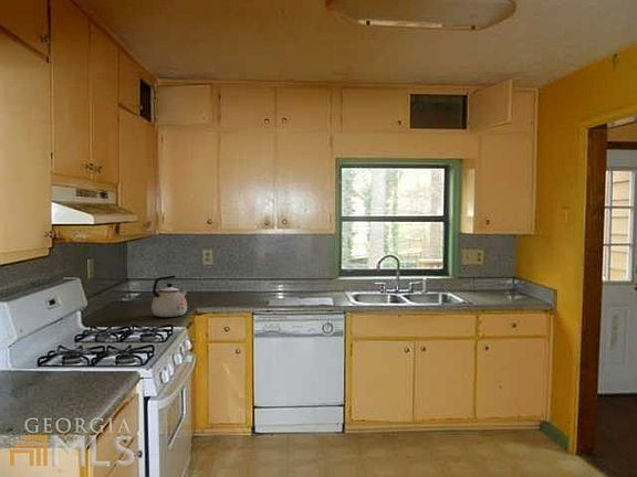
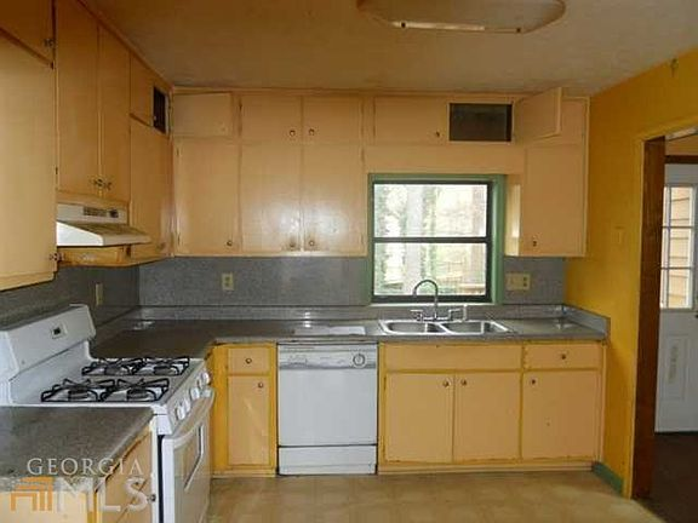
- kettle [150,275,188,318]
